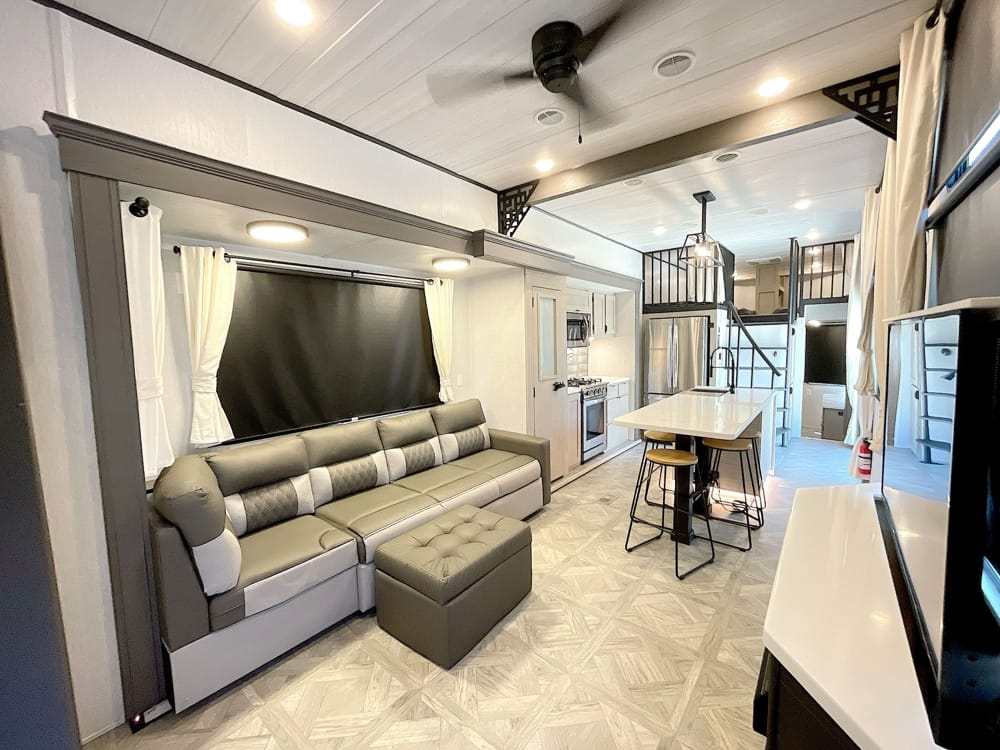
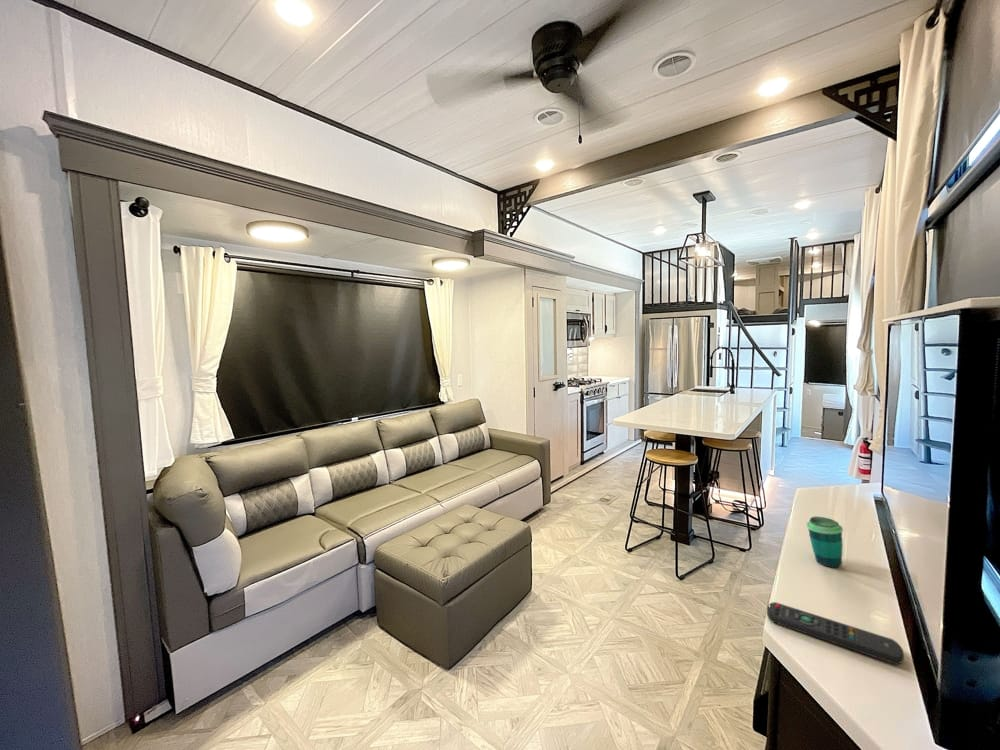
+ remote control [766,601,905,665]
+ cup [806,516,844,569]
